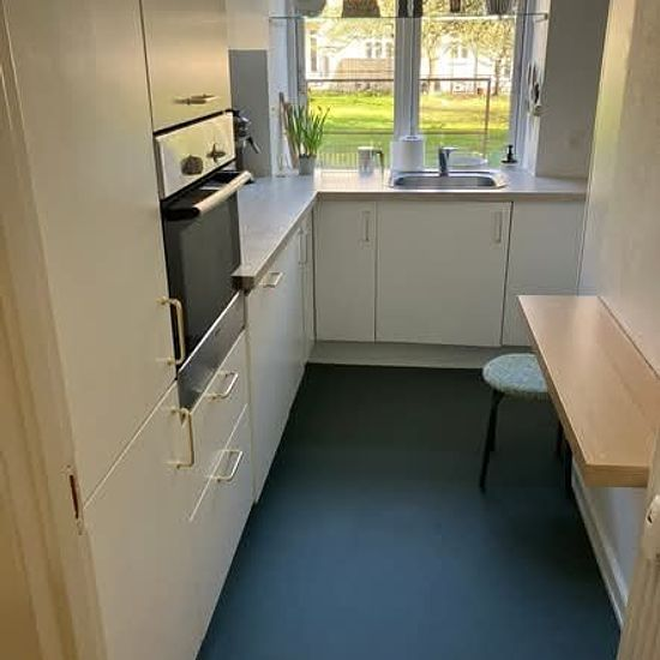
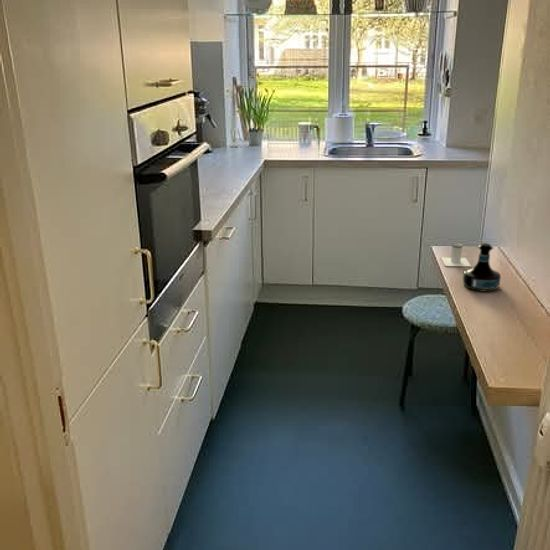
+ salt shaker [440,242,472,267]
+ tequila bottle [462,242,502,292]
